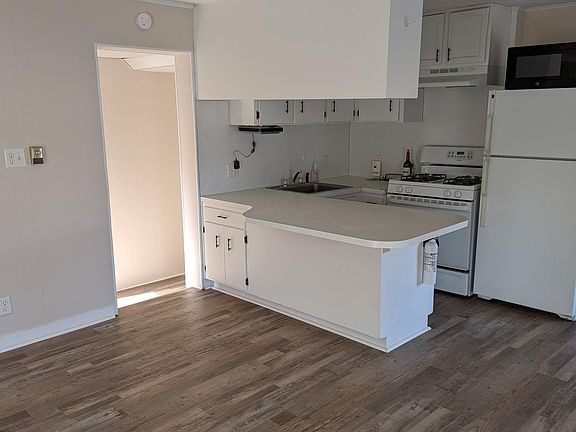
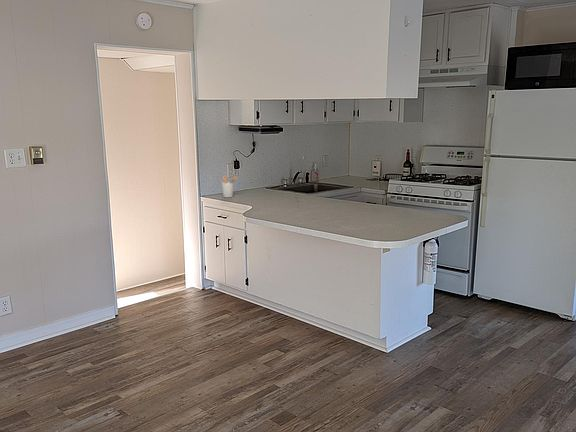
+ utensil holder [221,174,239,198]
